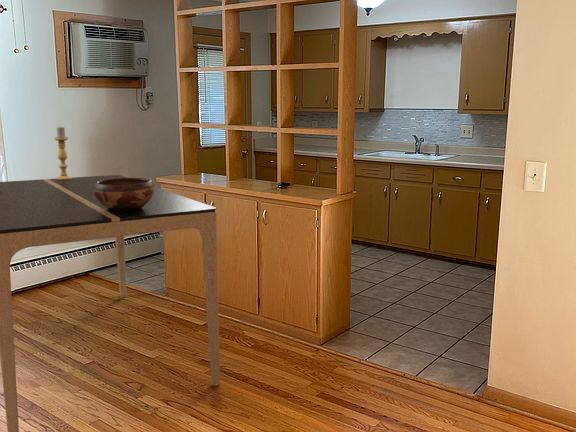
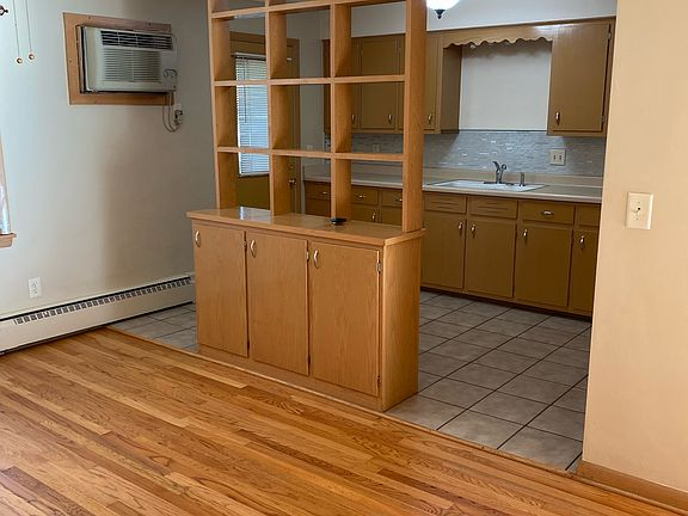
- candle holder [53,125,73,180]
- dining table [0,174,221,432]
- decorative bowl [93,177,156,211]
